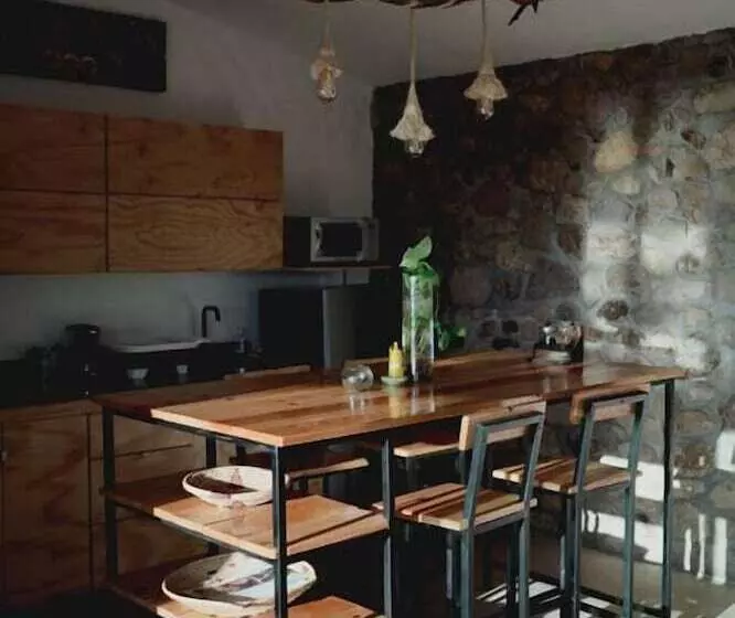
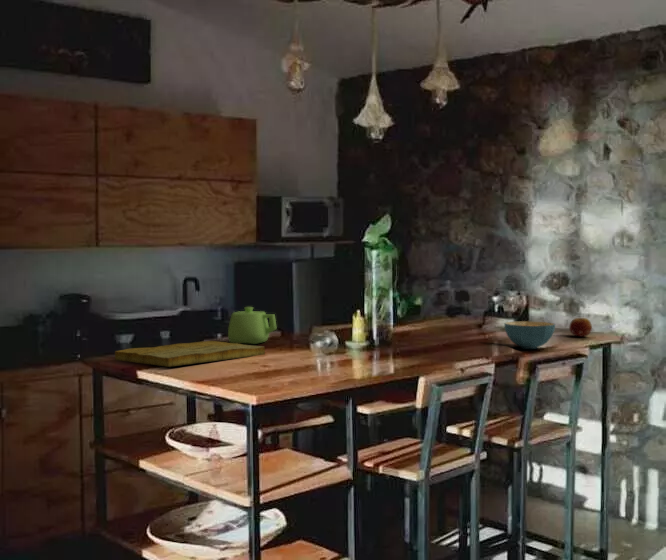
+ fruit [568,317,593,338]
+ teapot [227,306,278,345]
+ cutting board [114,340,266,368]
+ cereal bowl [503,320,556,350]
